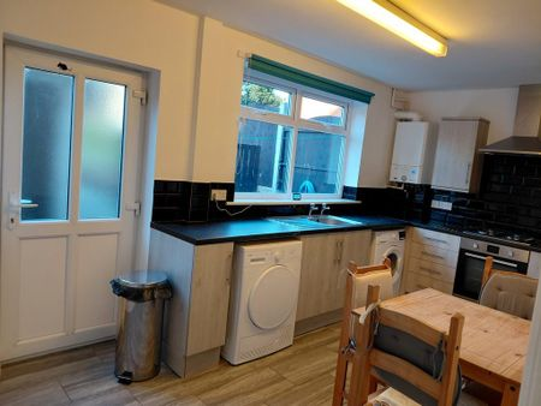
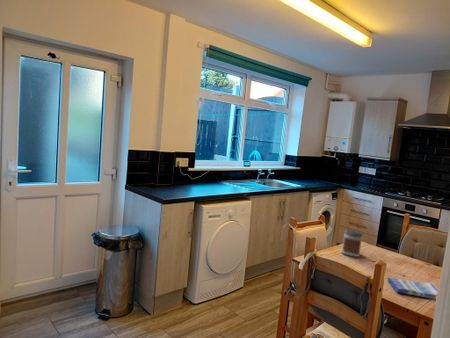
+ jar [340,229,364,258]
+ dish towel [386,277,439,300]
